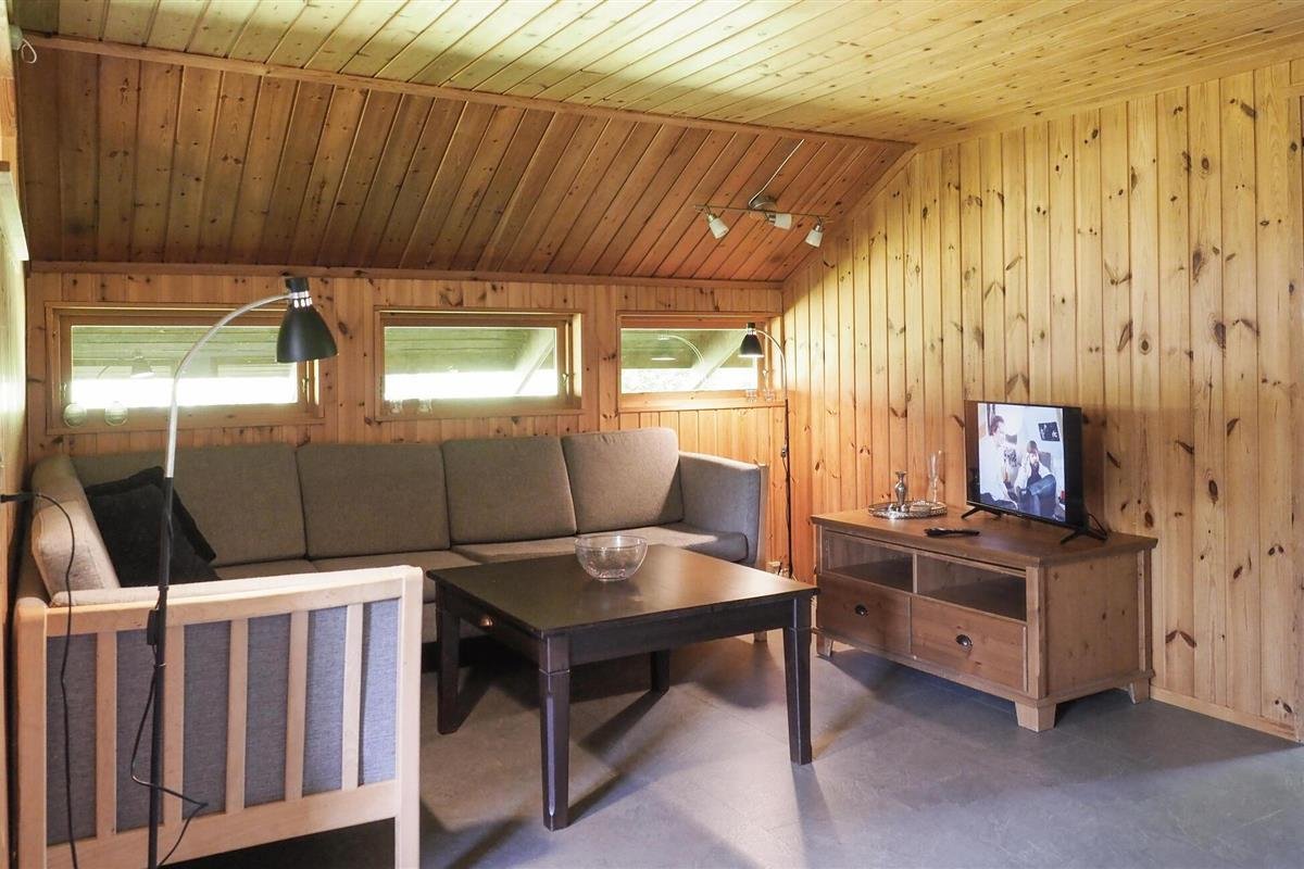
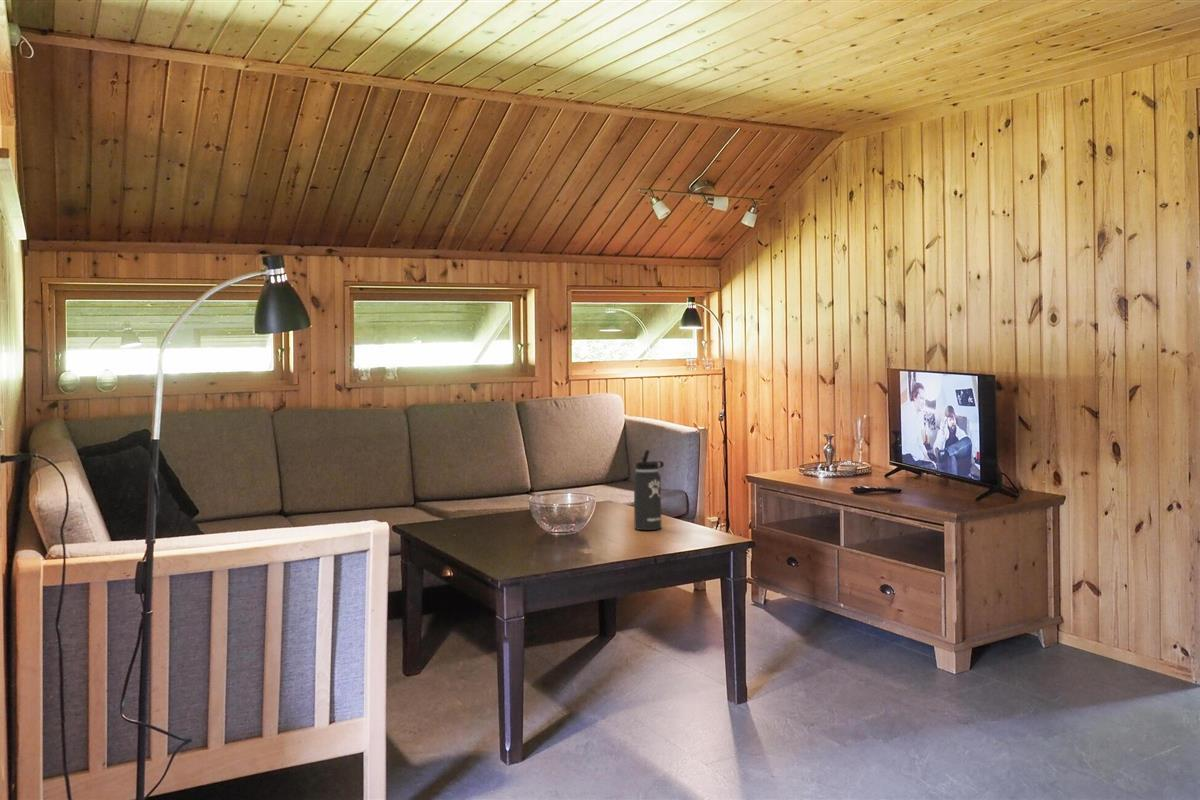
+ thermos bottle [633,449,665,531]
